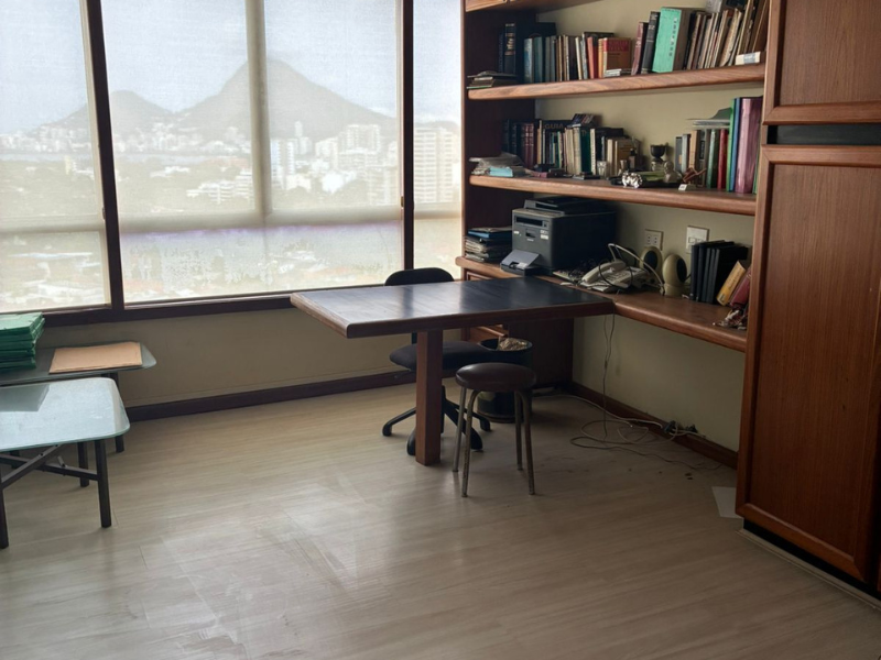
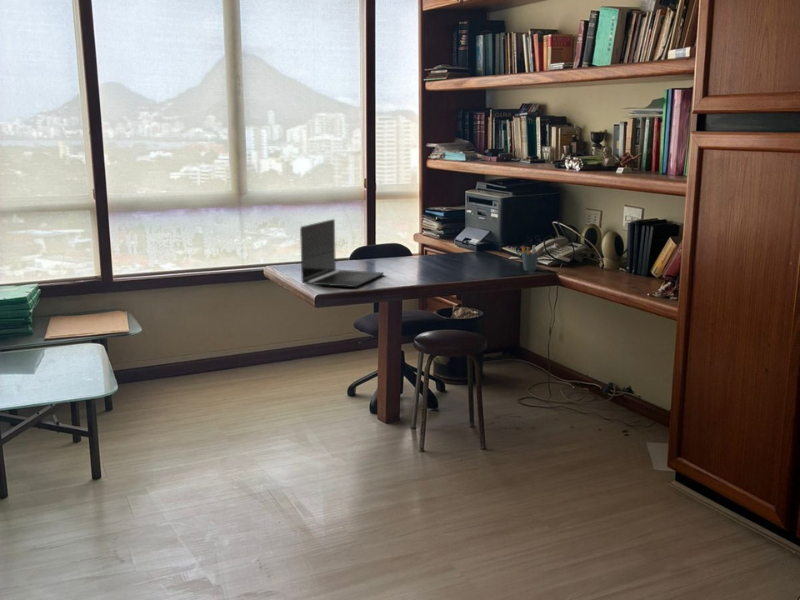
+ laptop [299,218,385,288]
+ pen holder [521,244,540,272]
